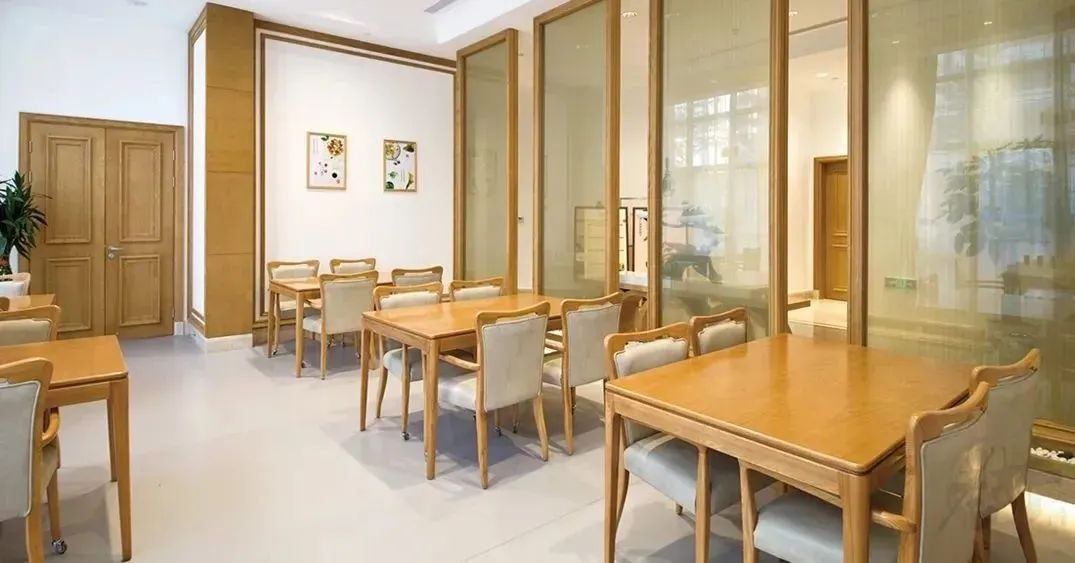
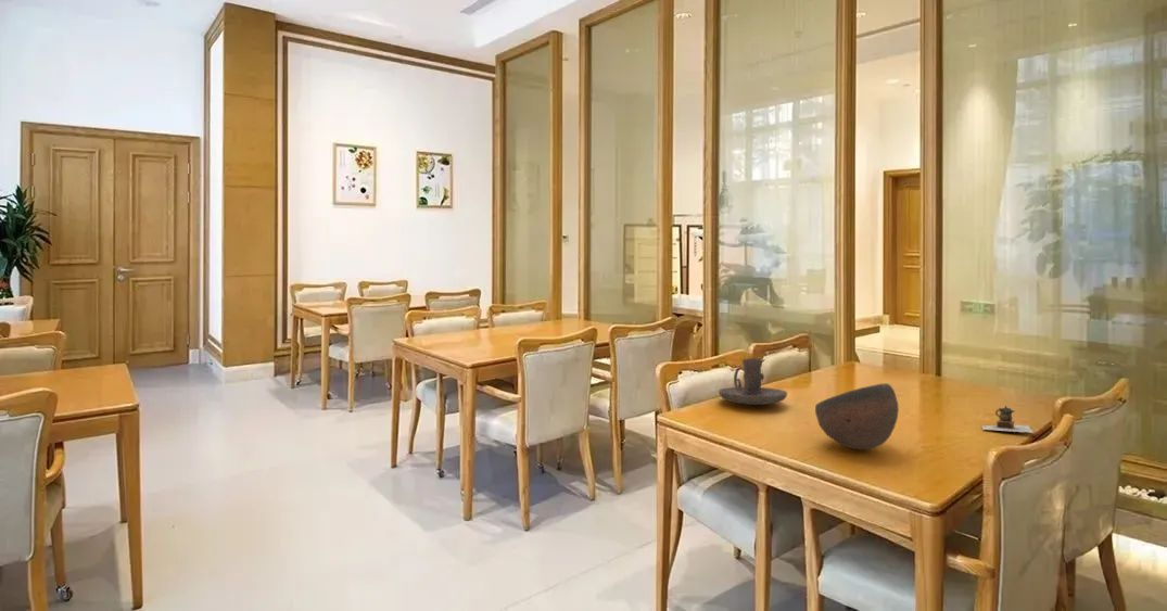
+ candle holder [718,358,788,406]
+ bowl [814,382,900,450]
+ teapot [980,405,1036,434]
